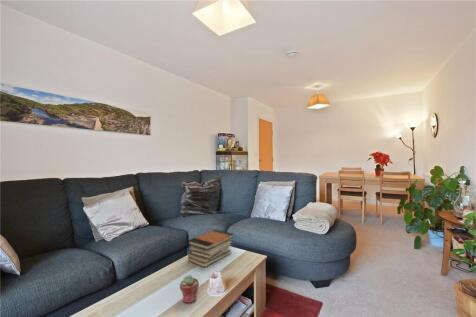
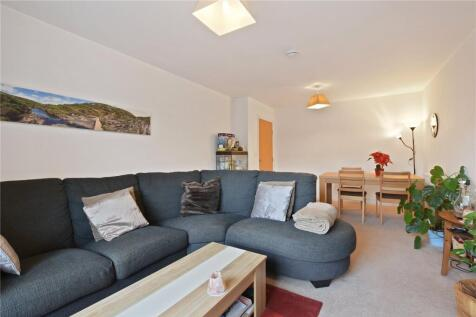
- potted succulent [179,274,200,304]
- book stack [187,229,234,268]
